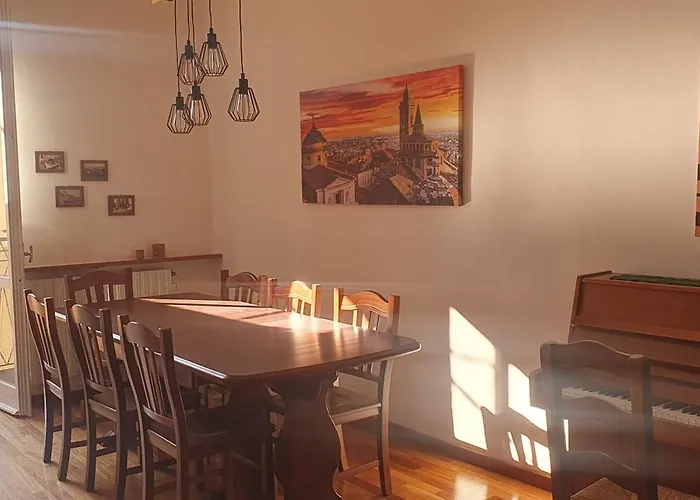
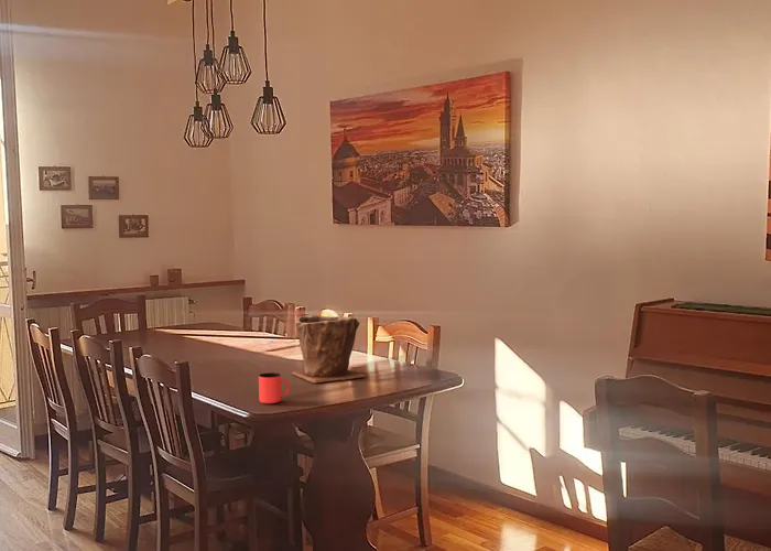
+ cup [258,371,291,404]
+ plant pot [291,314,368,383]
